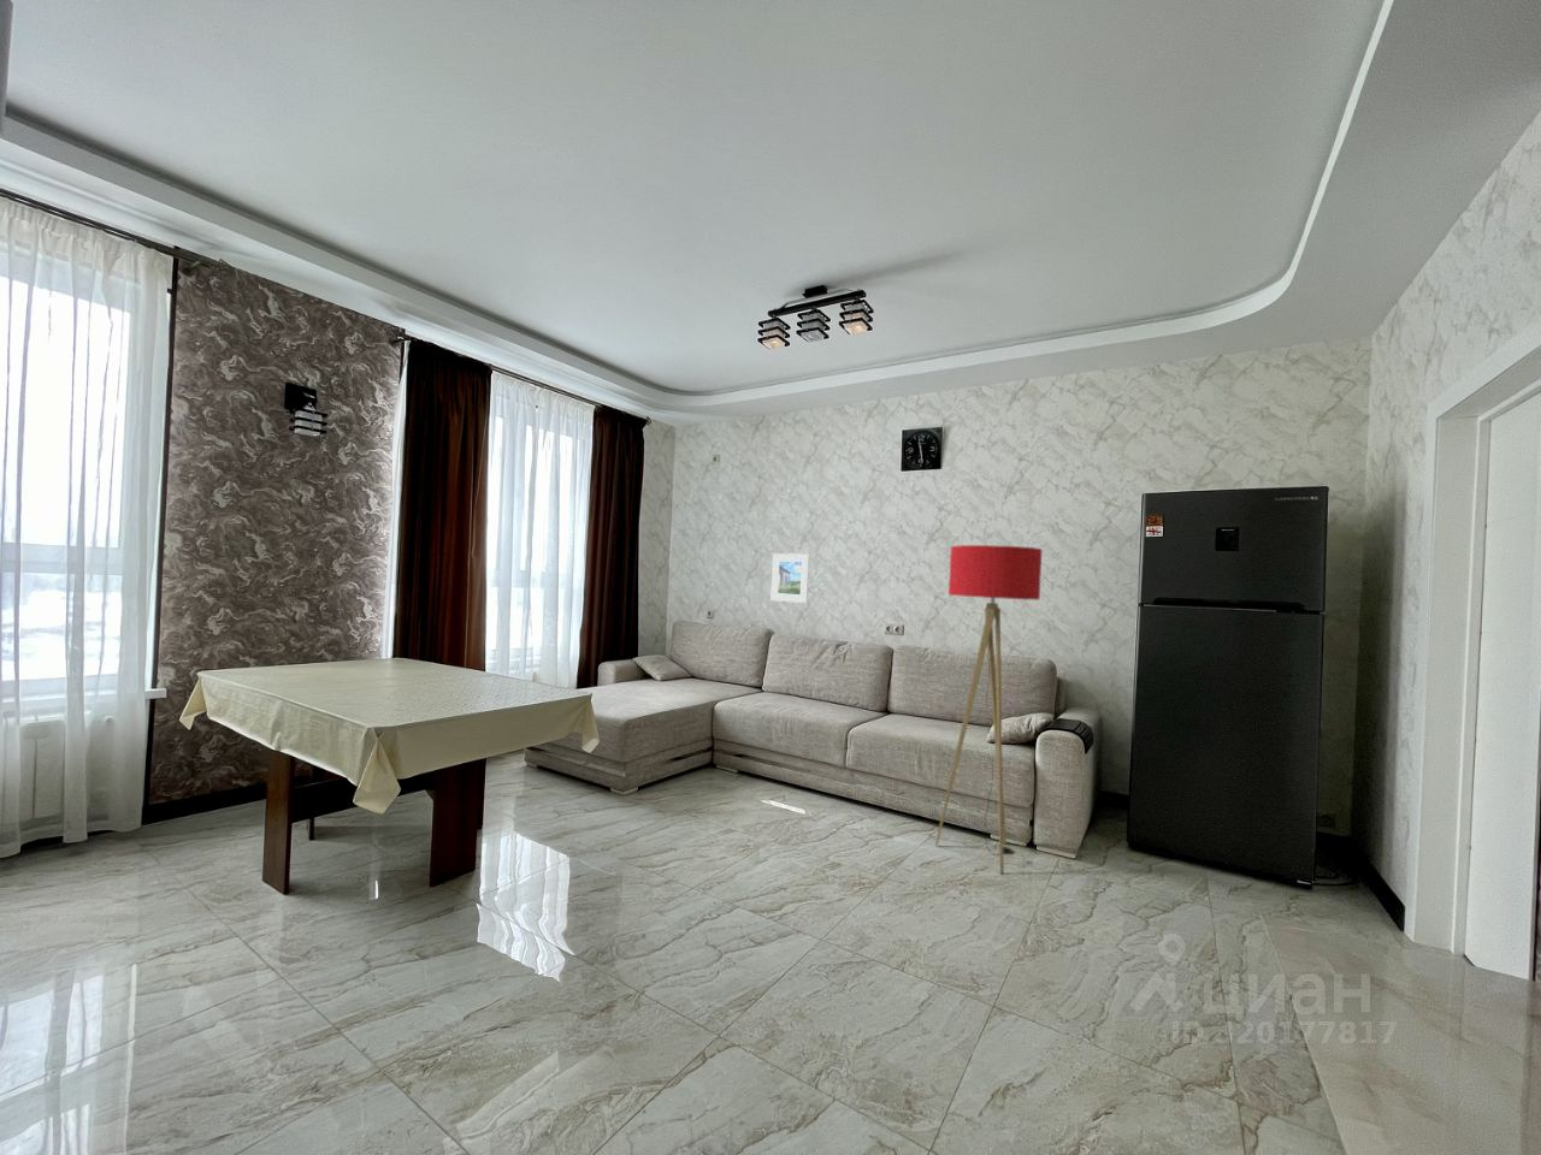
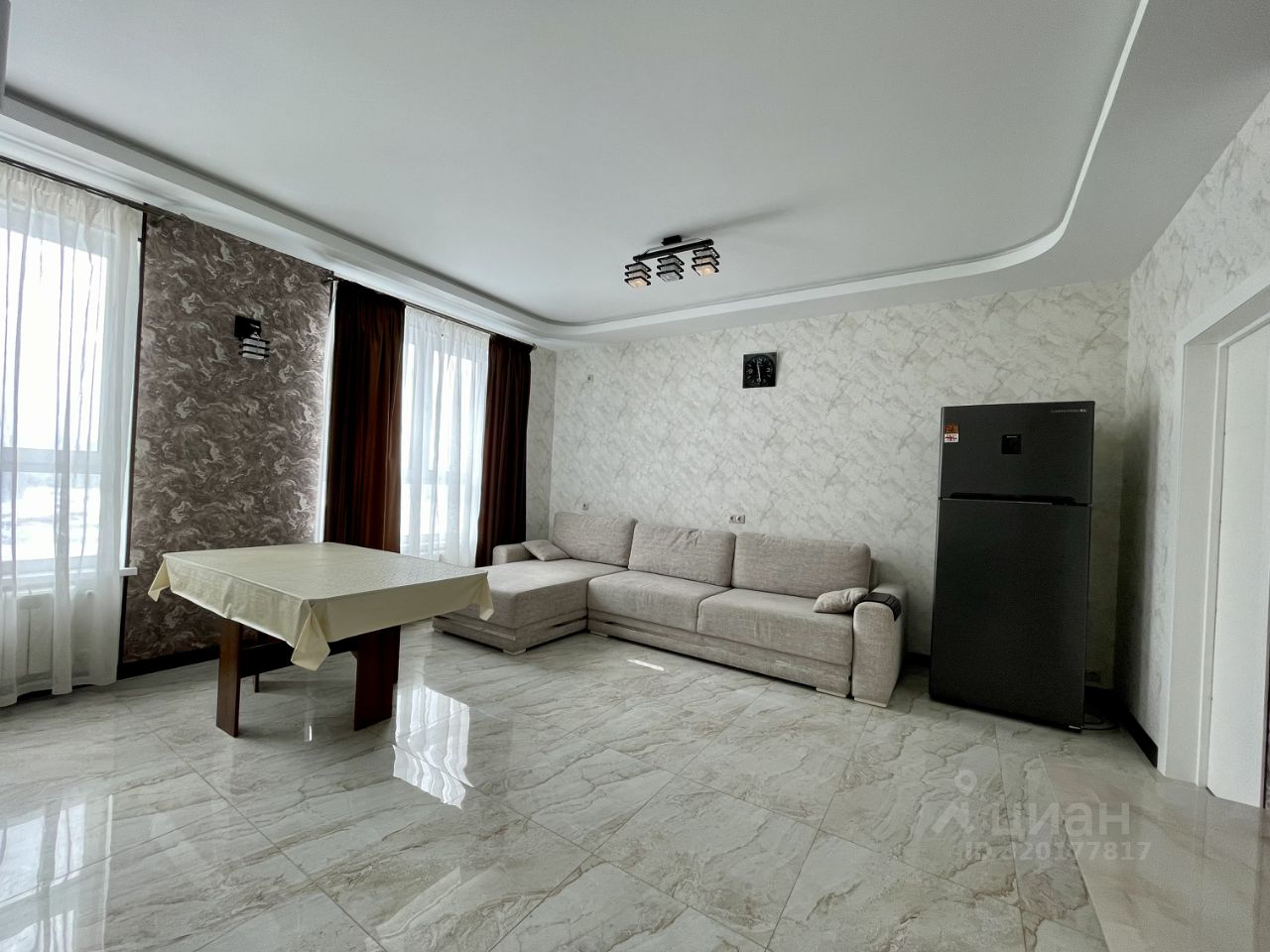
- floor lamp [934,544,1042,875]
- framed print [769,552,811,604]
